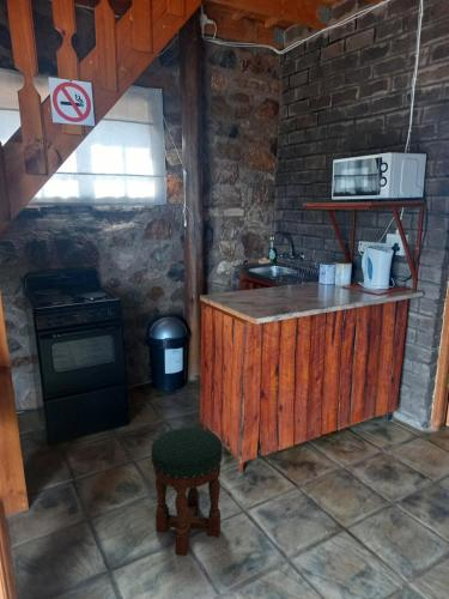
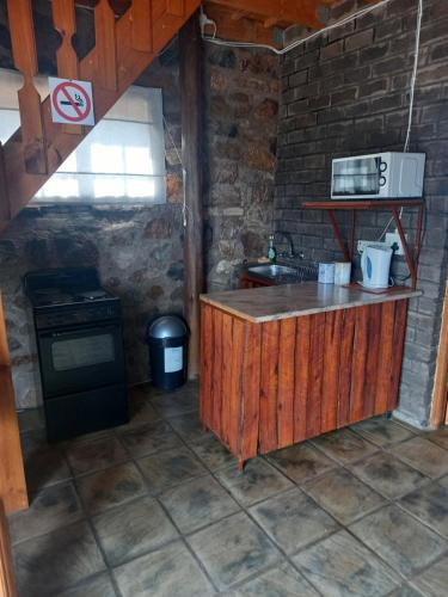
- stool [151,426,223,557]
